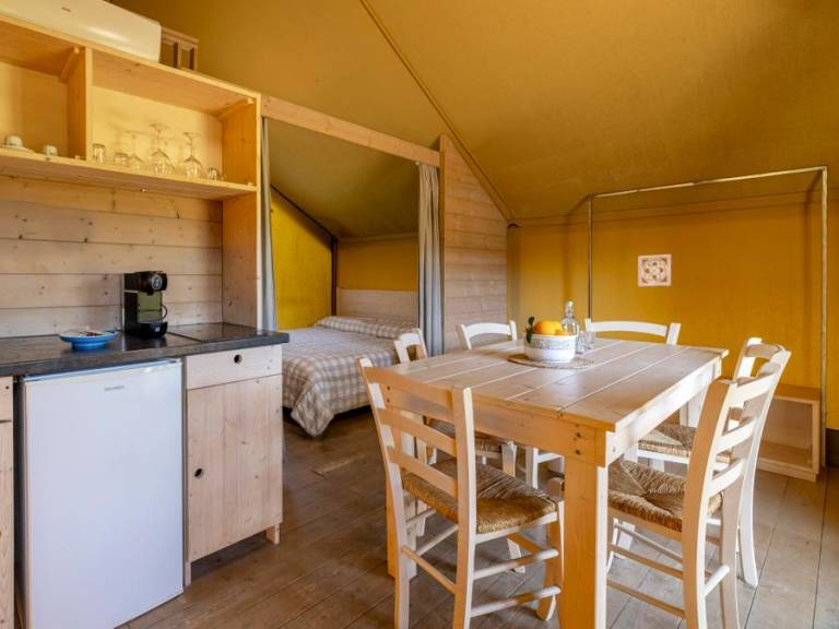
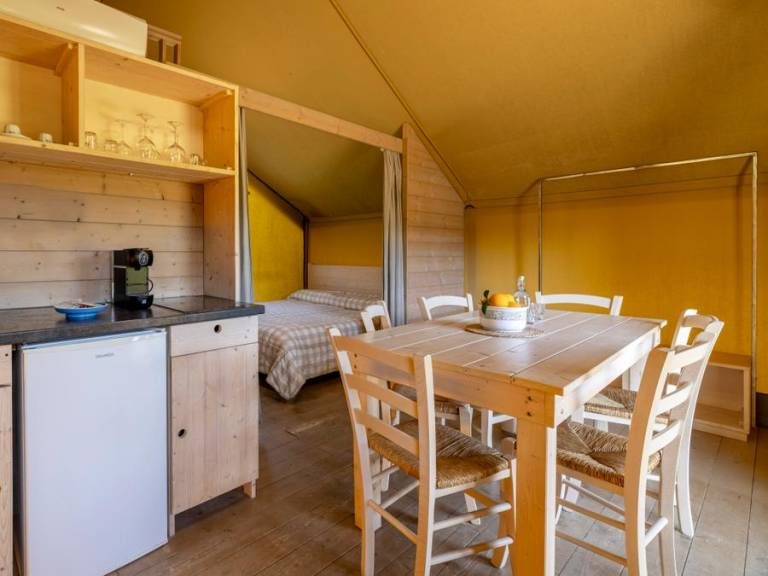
- wall ornament [637,253,673,288]
